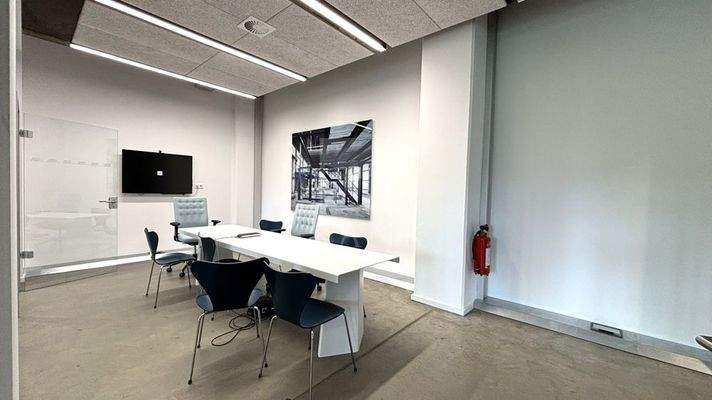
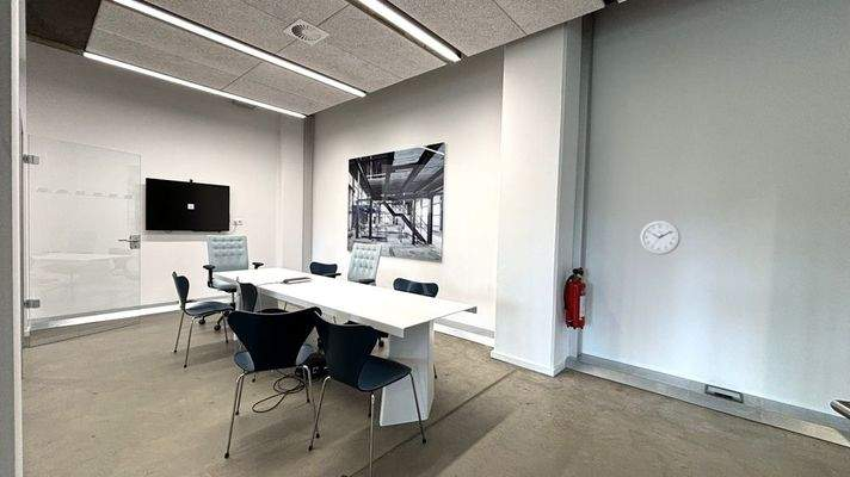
+ wall clock [639,219,682,256]
